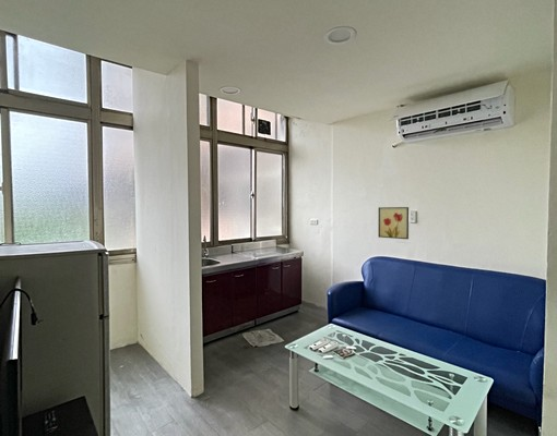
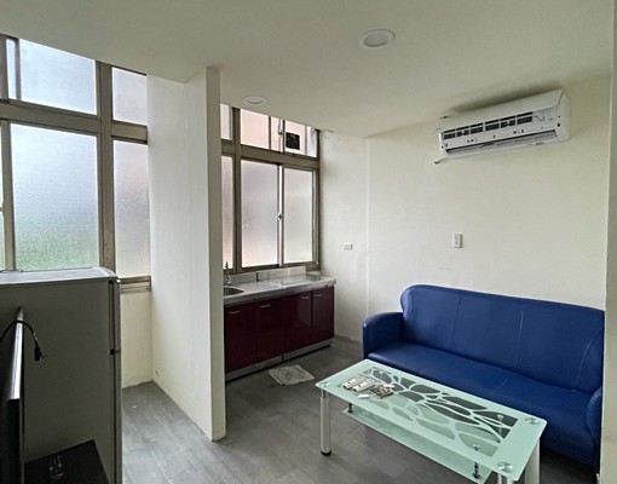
- wall art [377,206,410,240]
